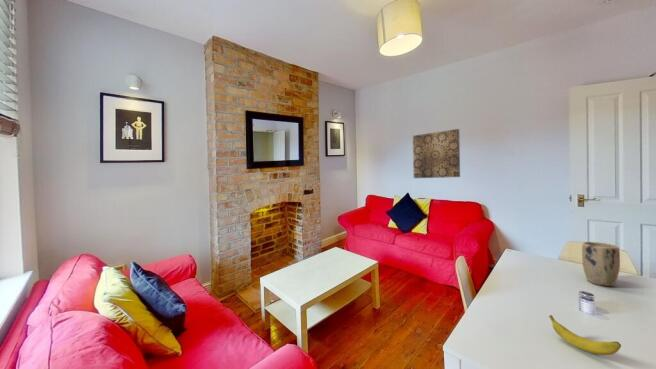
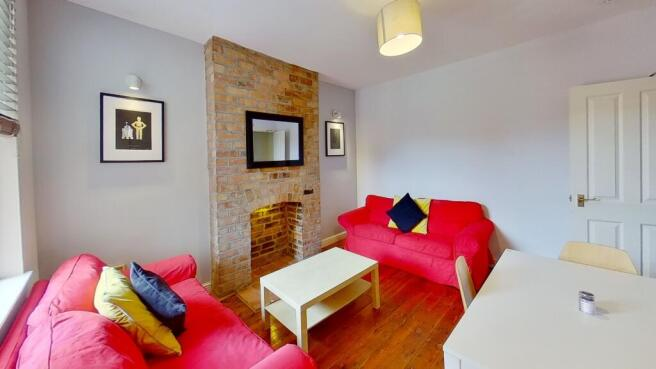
- banana [548,314,622,356]
- plant pot [581,241,621,287]
- wall art [412,128,461,179]
